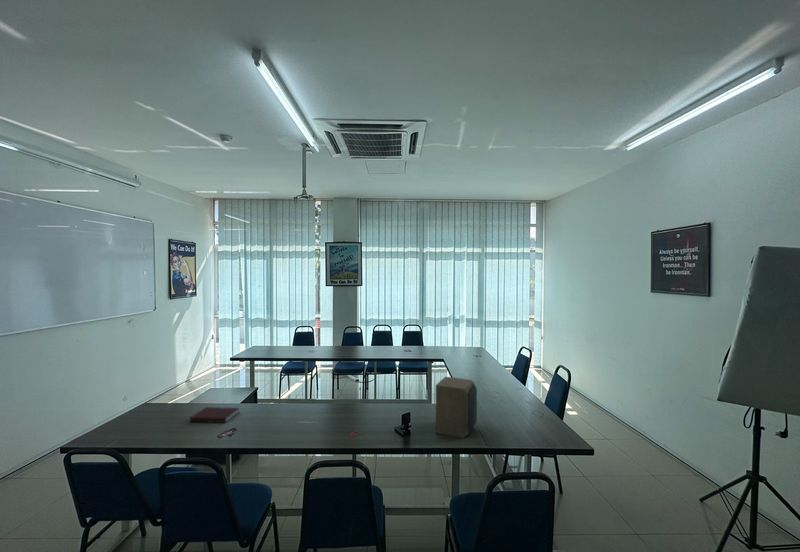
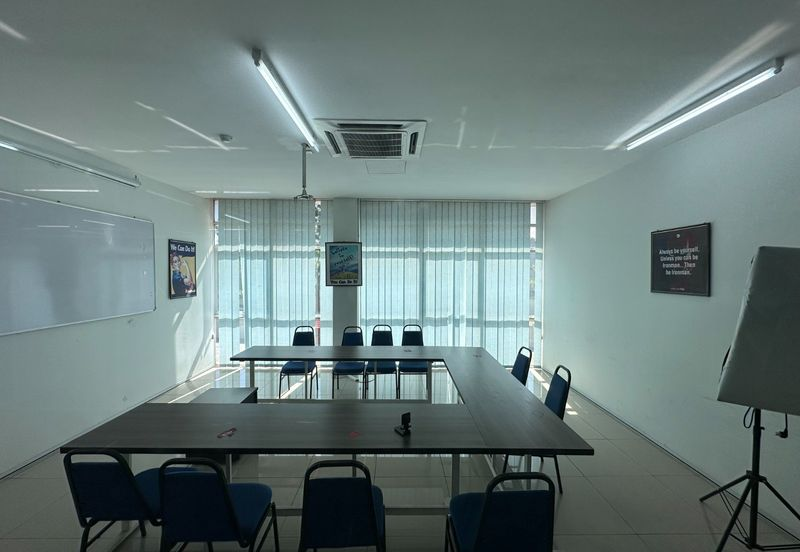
- notebook [189,406,240,424]
- speaker [435,376,478,439]
